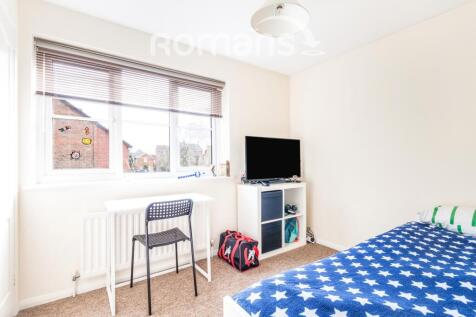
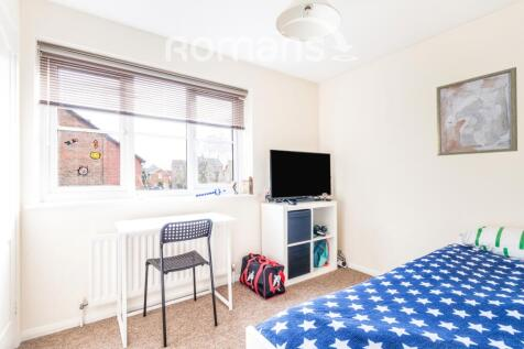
+ wall art [435,66,518,157]
